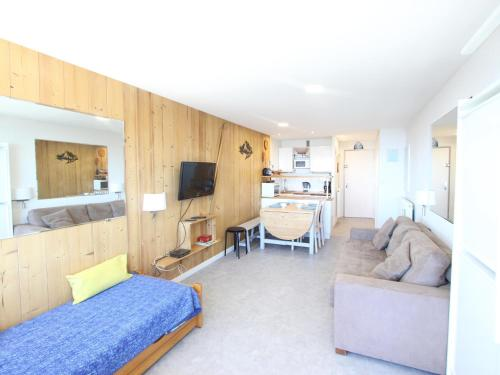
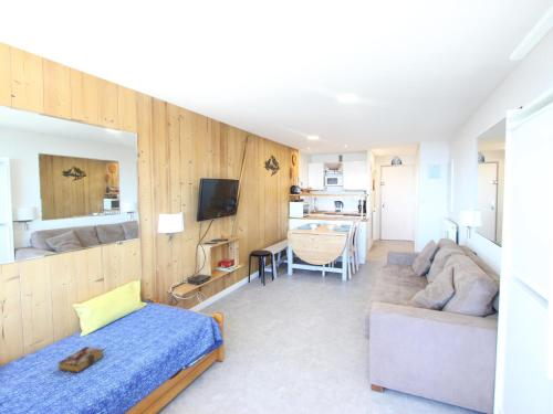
+ book [58,346,105,374]
